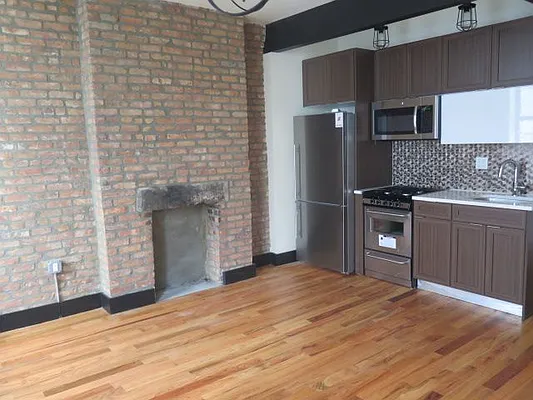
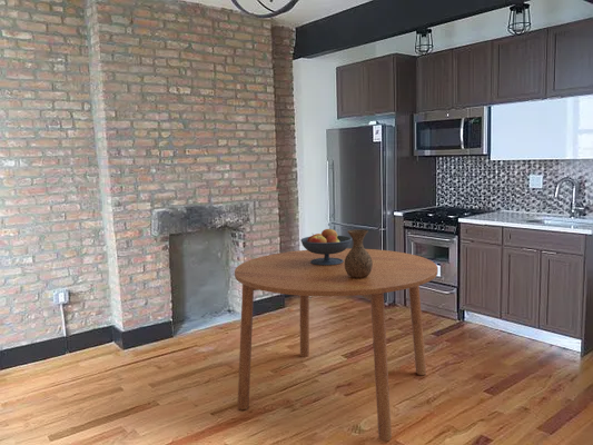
+ fruit bowl [299,228,353,266]
+ vase [345,228,373,278]
+ dining table [234,247,438,442]
